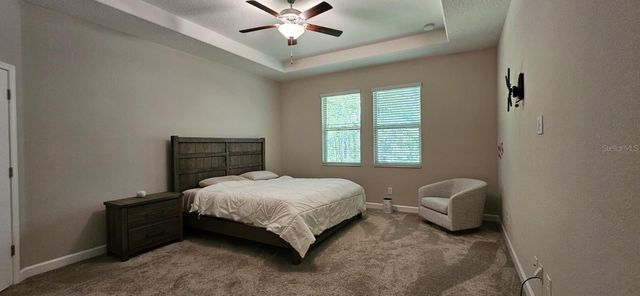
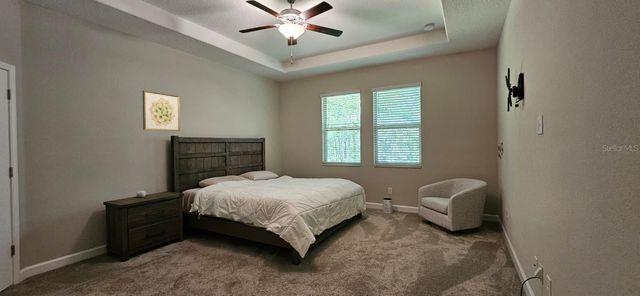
+ wall art [142,90,181,132]
